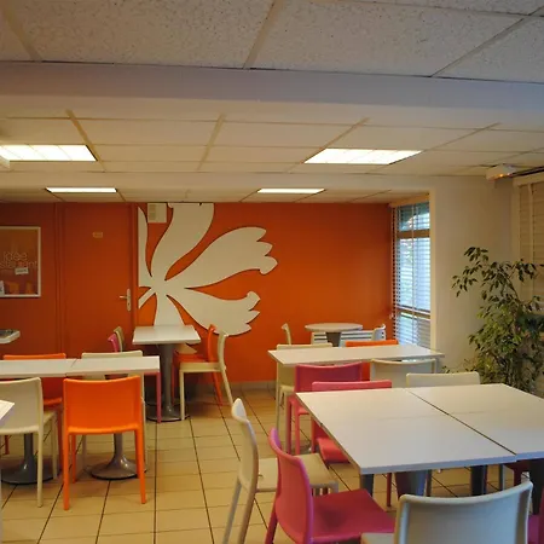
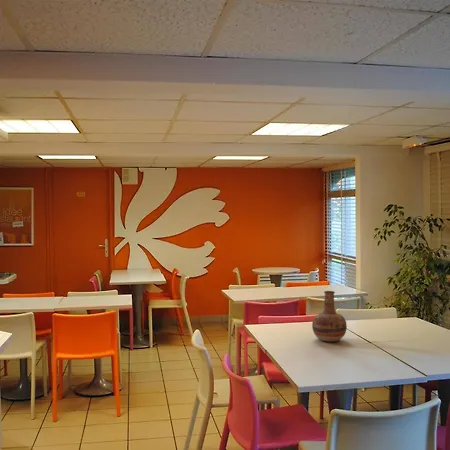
+ vase [311,290,348,343]
